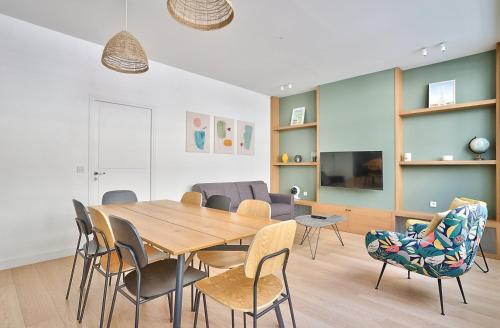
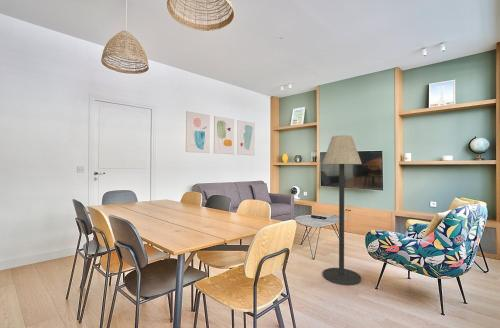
+ floor lamp [322,134,363,286]
